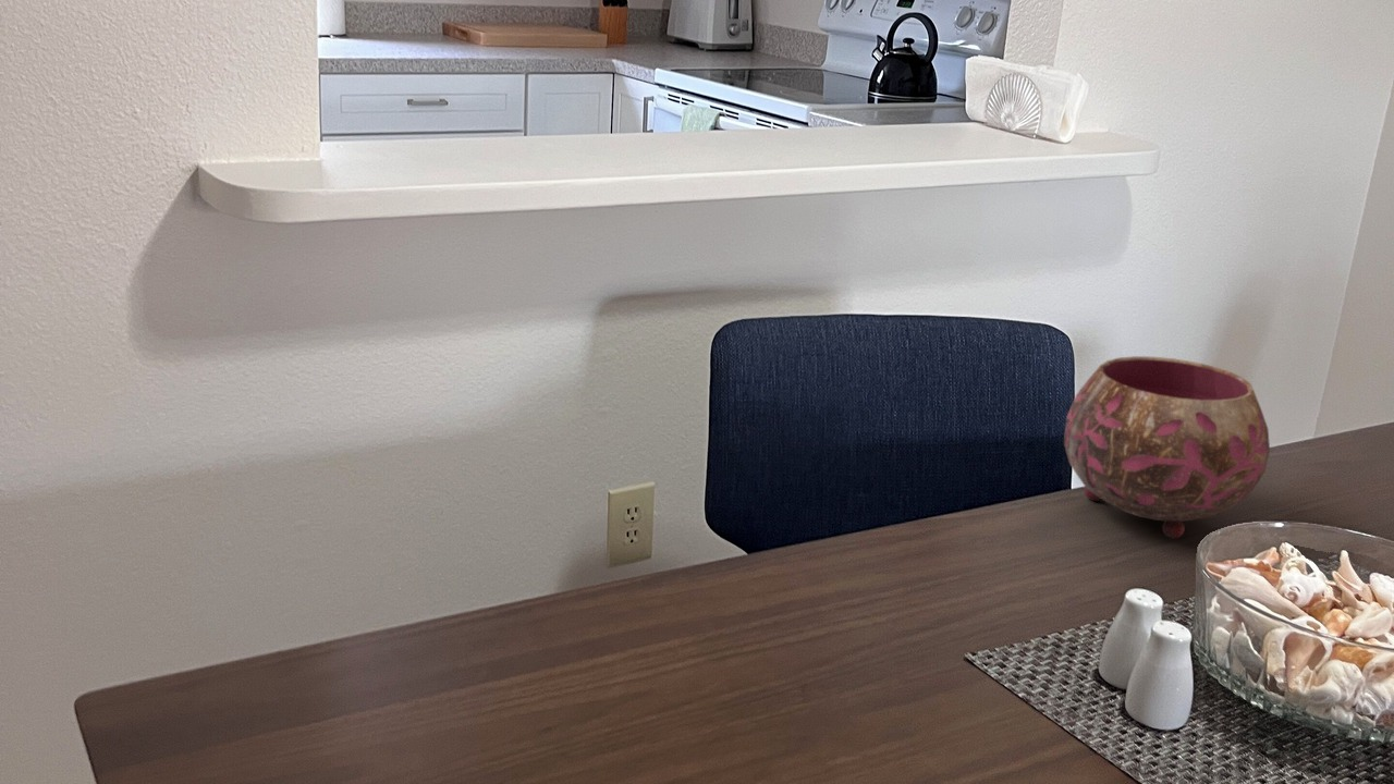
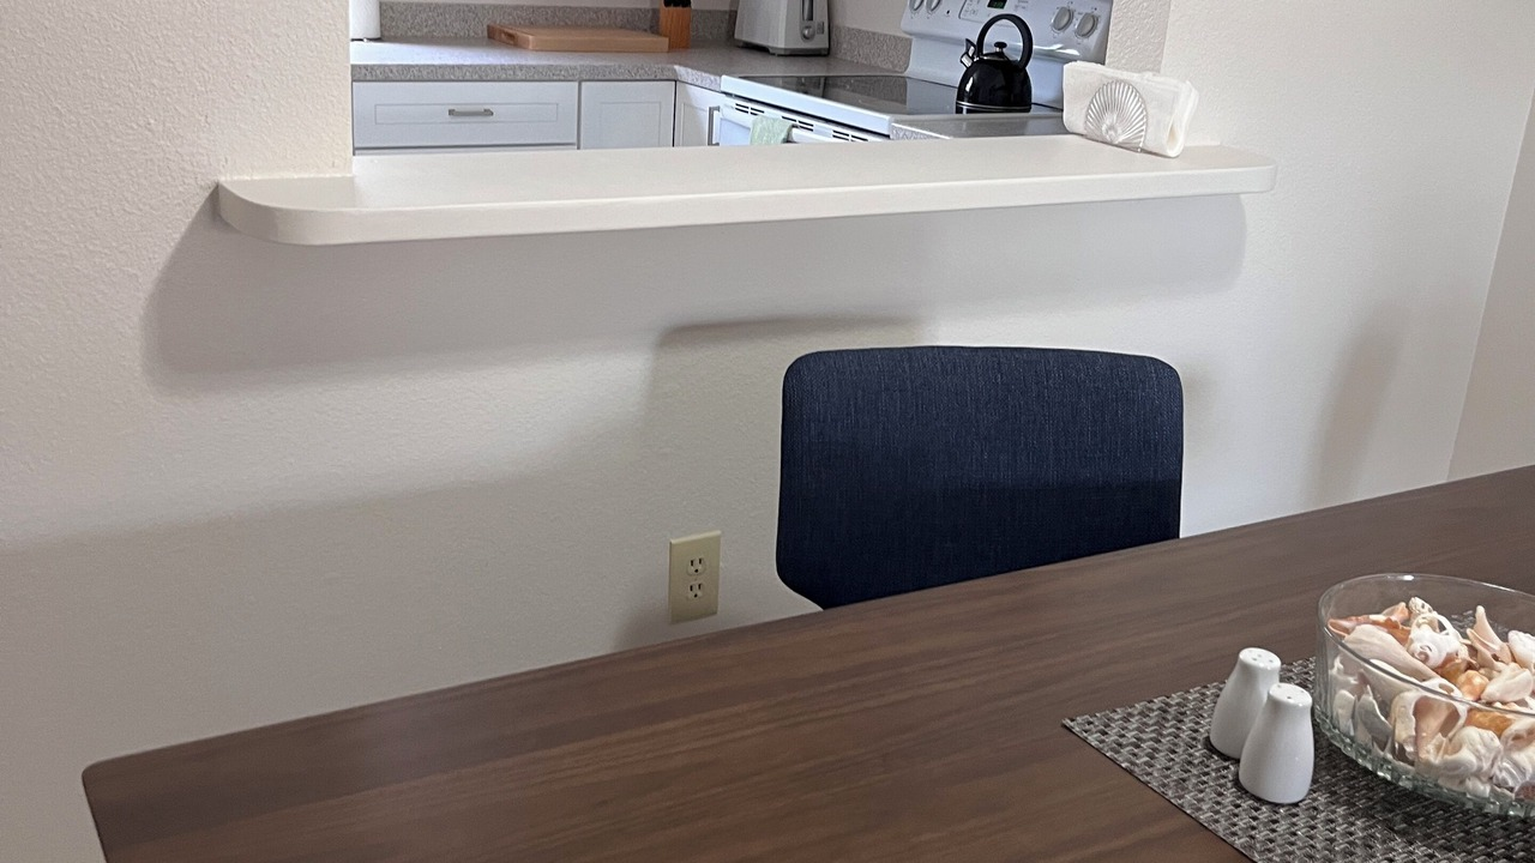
- bowl [1063,355,1271,540]
